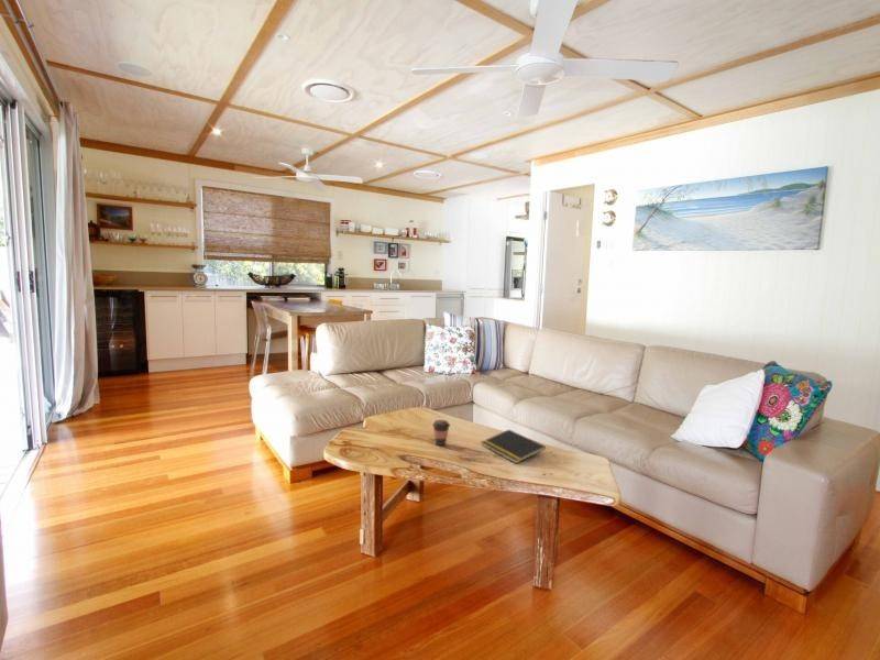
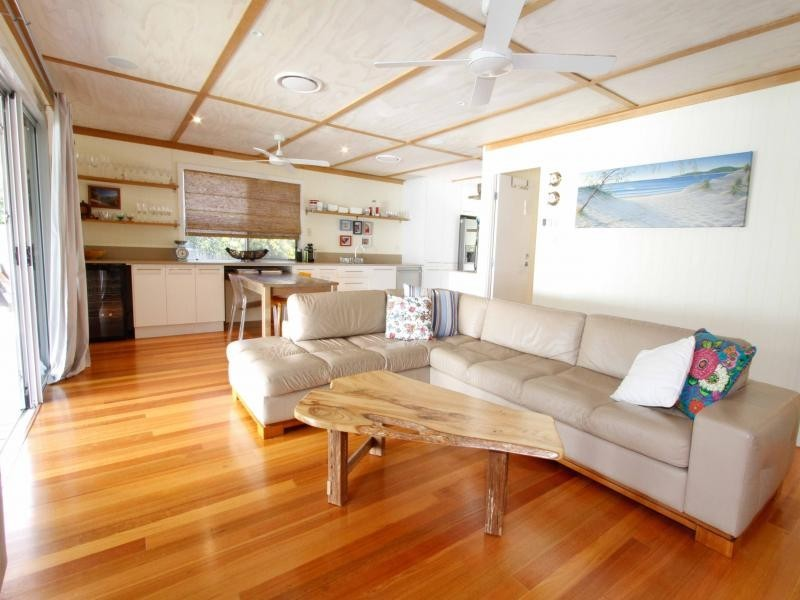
- coffee cup [431,419,451,447]
- notepad [481,429,547,464]
